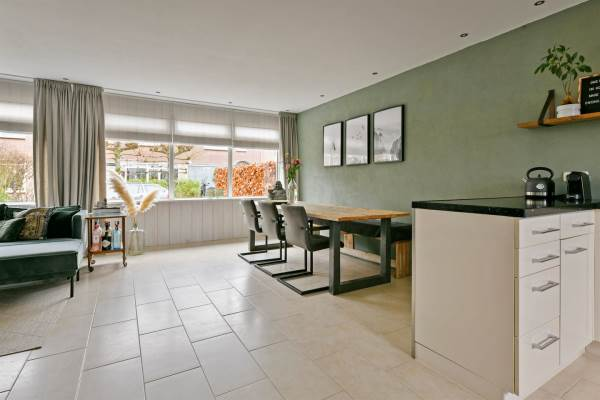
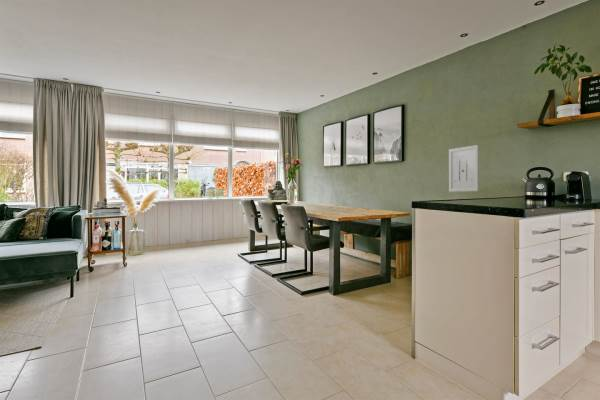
+ wall art [448,144,479,193]
